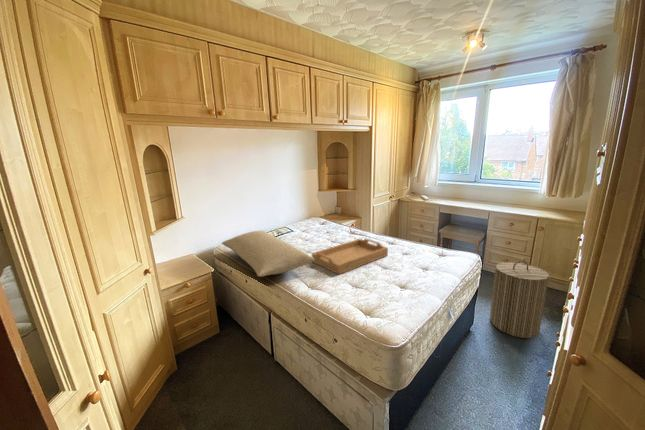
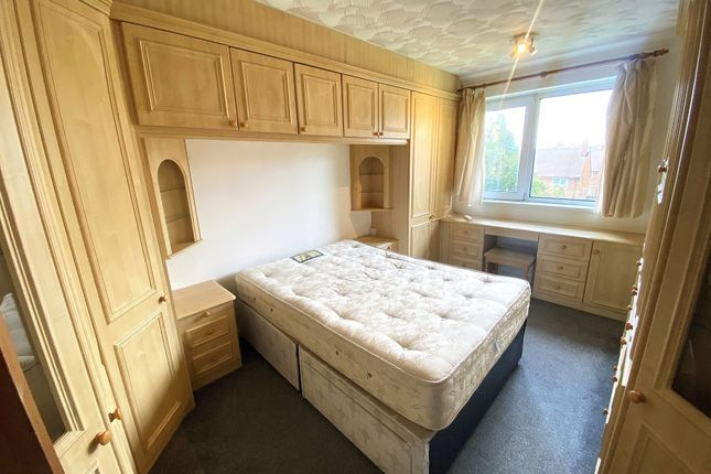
- pillow [221,230,314,278]
- serving tray [311,238,389,276]
- laundry hamper [489,260,552,339]
